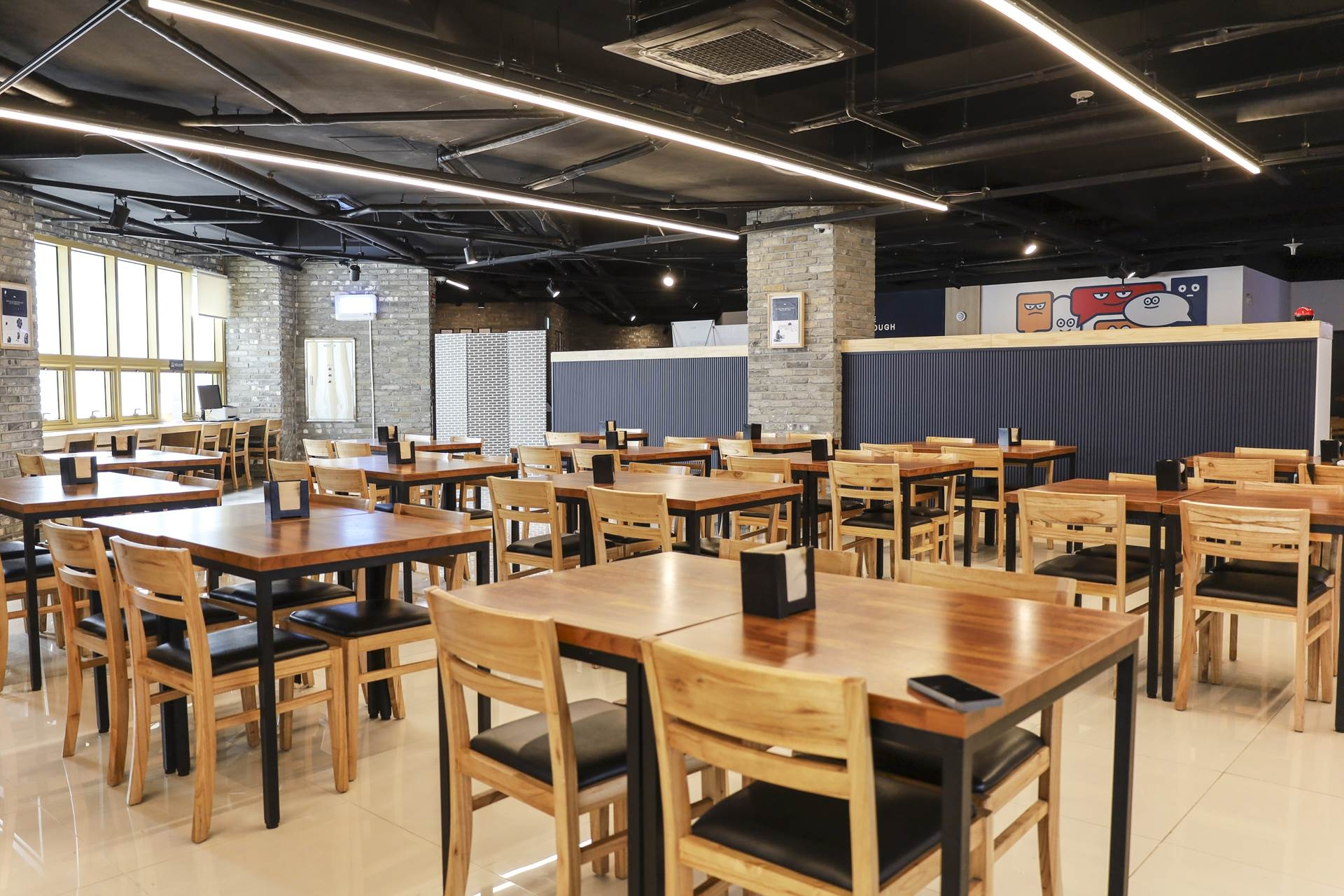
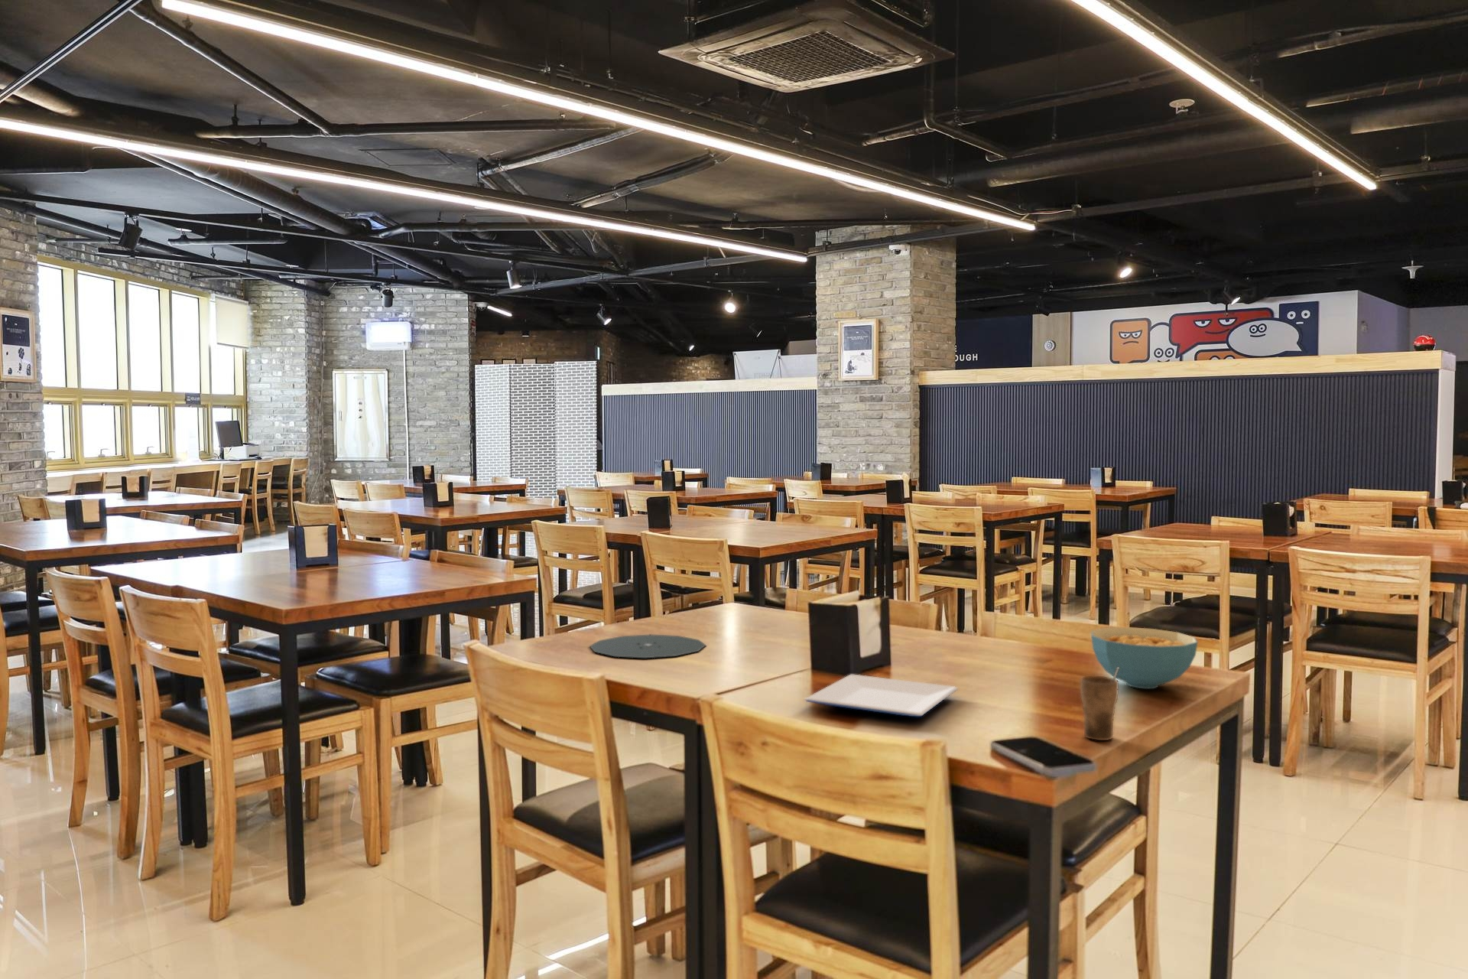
+ plate [589,634,707,659]
+ plate [804,674,959,718]
+ cereal bowl [1090,626,1199,689]
+ cup [1079,667,1120,741]
